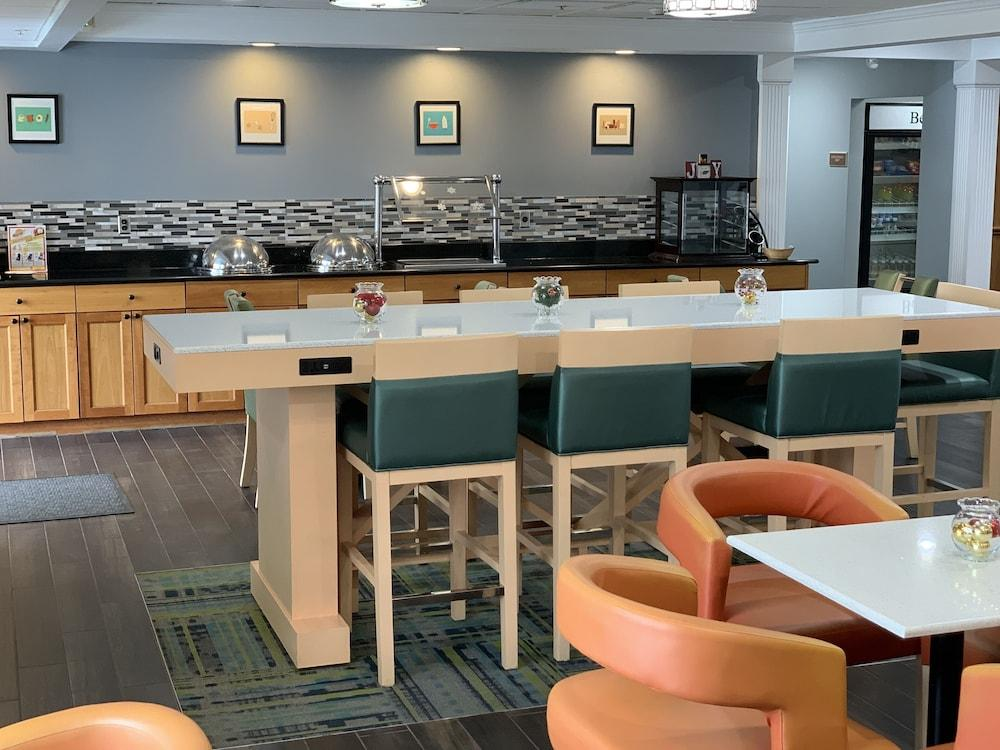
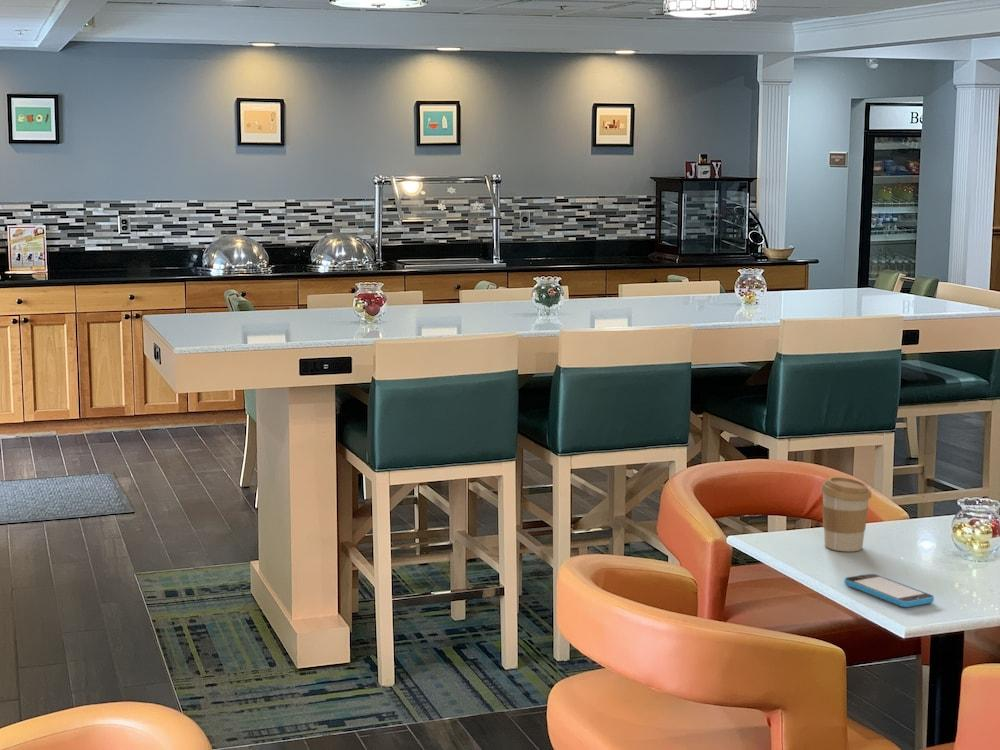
+ smartphone [844,573,935,608]
+ coffee cup [820,476,872,552]
